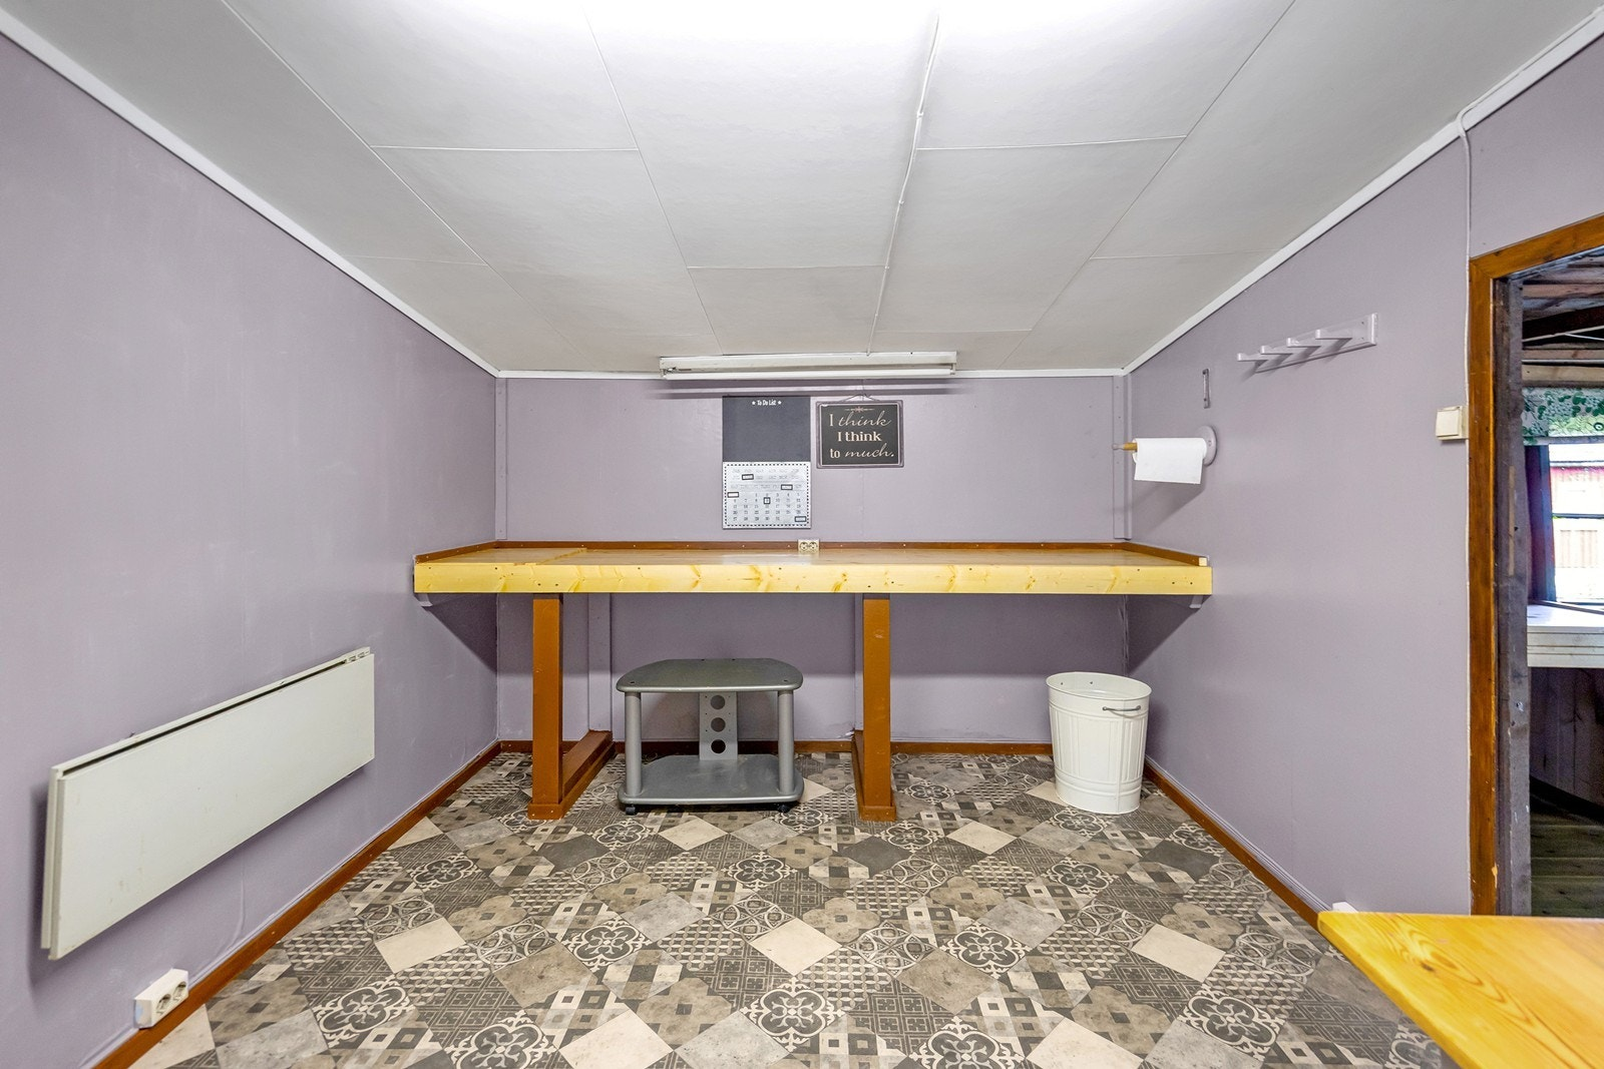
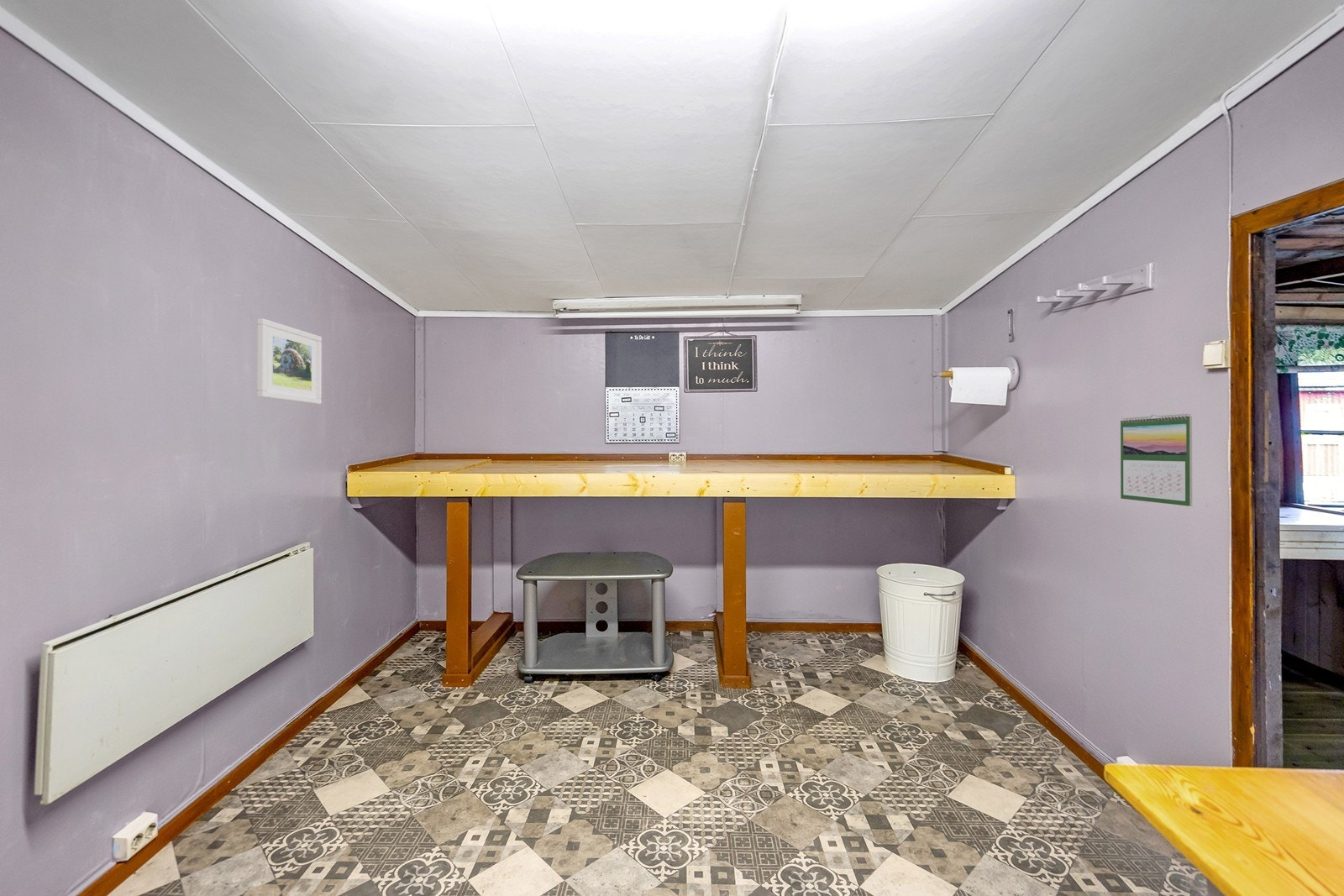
+ calendar [1120,413,1193,507]
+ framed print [256,317,323,405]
